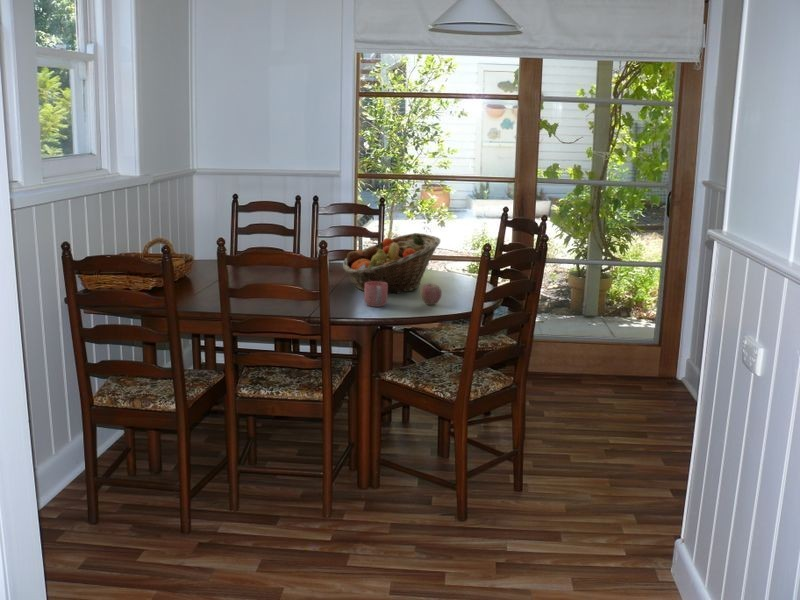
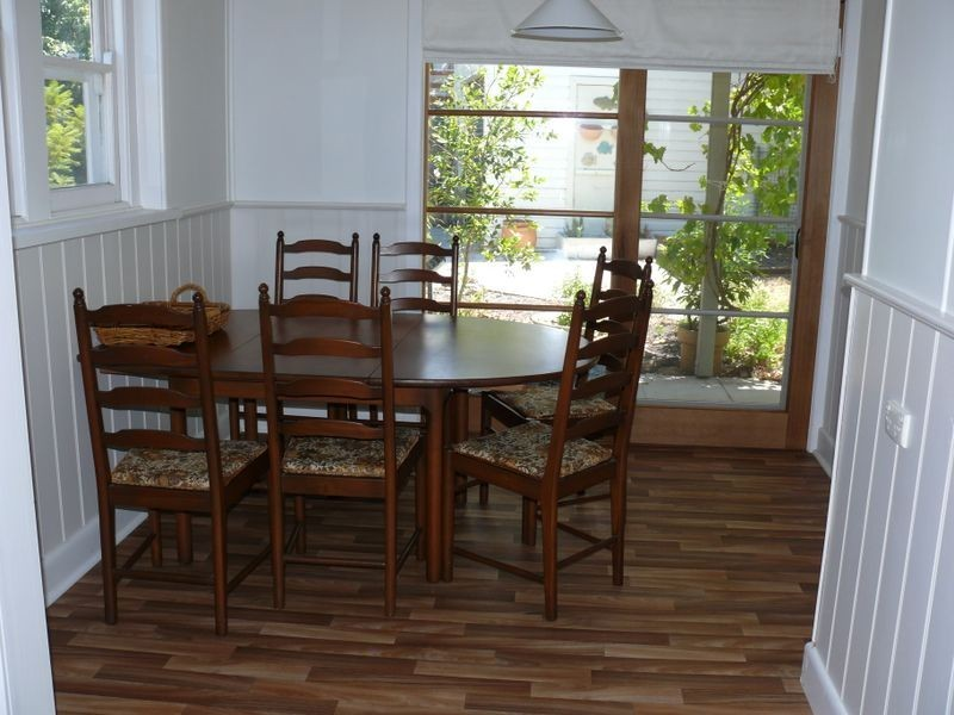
- apple [419,282,442,306]
- fruit basket [342,232,441,295]
- mug [363,281,388,308]
